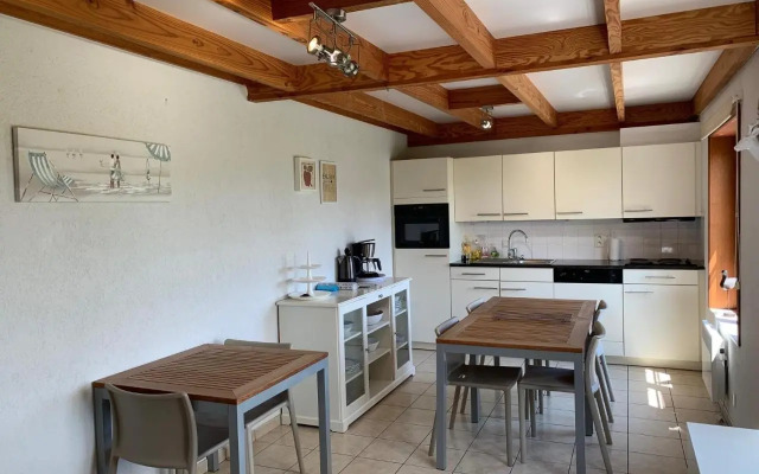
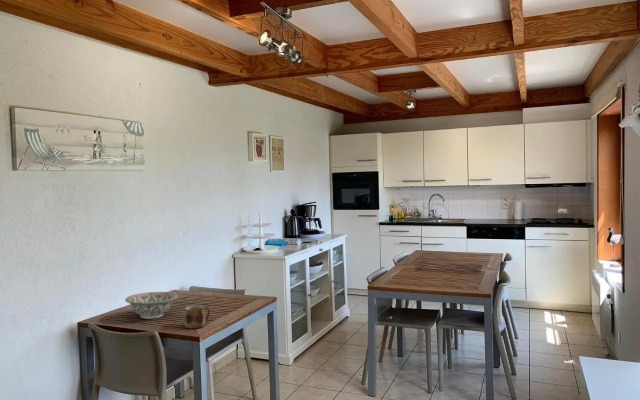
+ mug [184,304,211,330]
+ decorative bowl [124,291,179,320]
